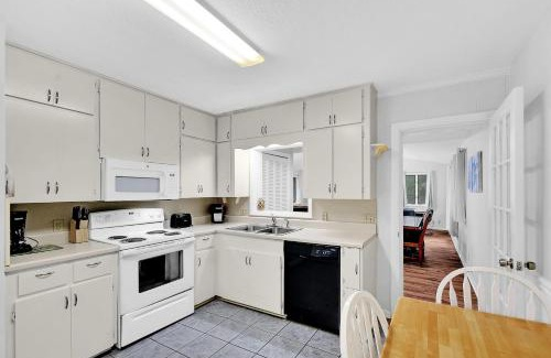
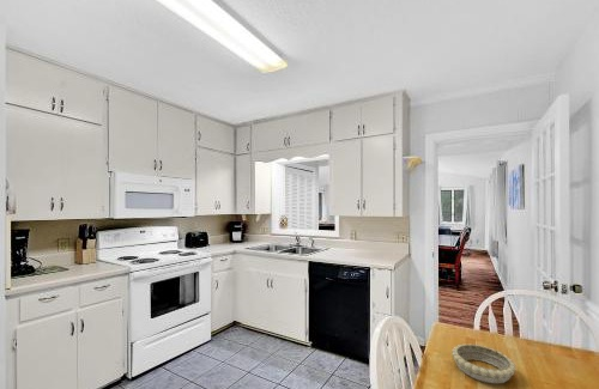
+ decorative bowl [450,342,518,384]
